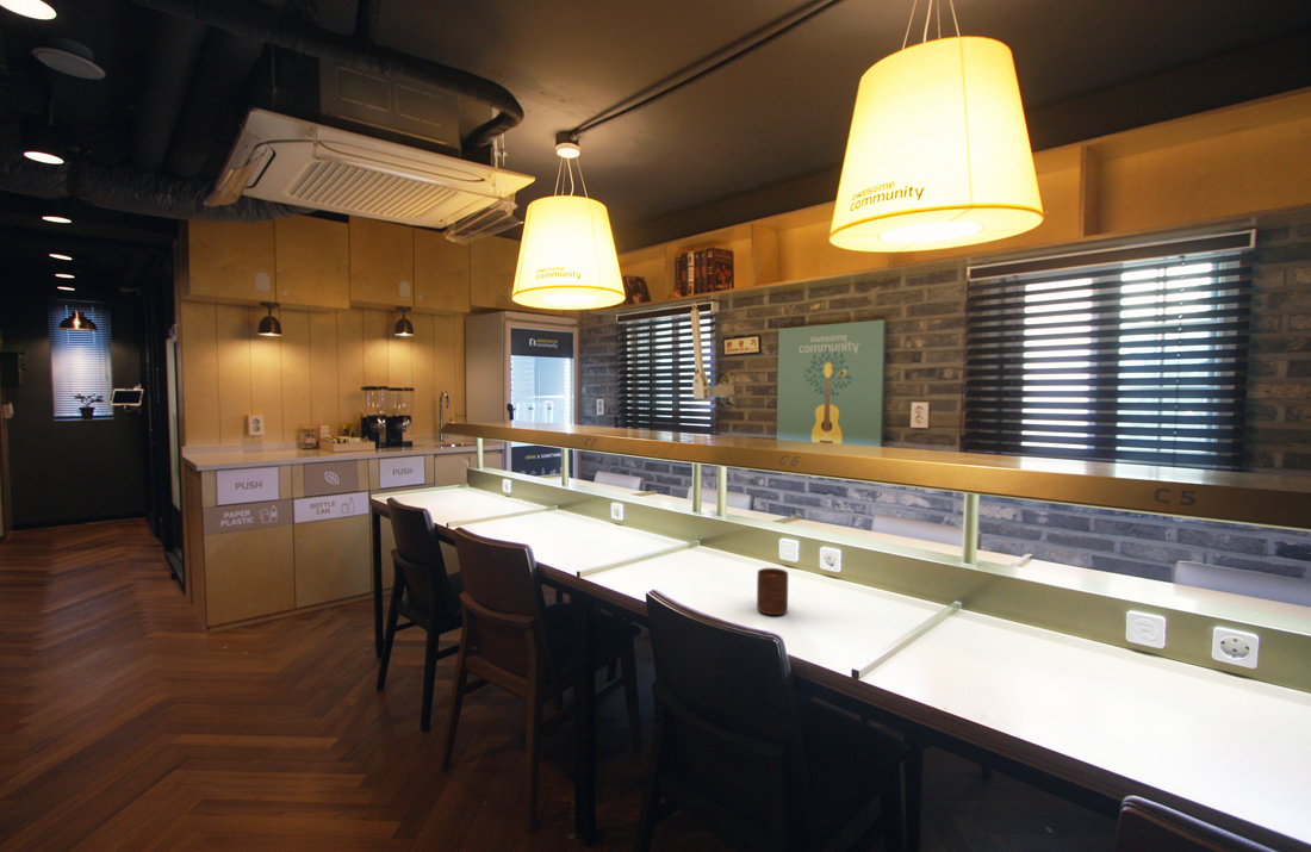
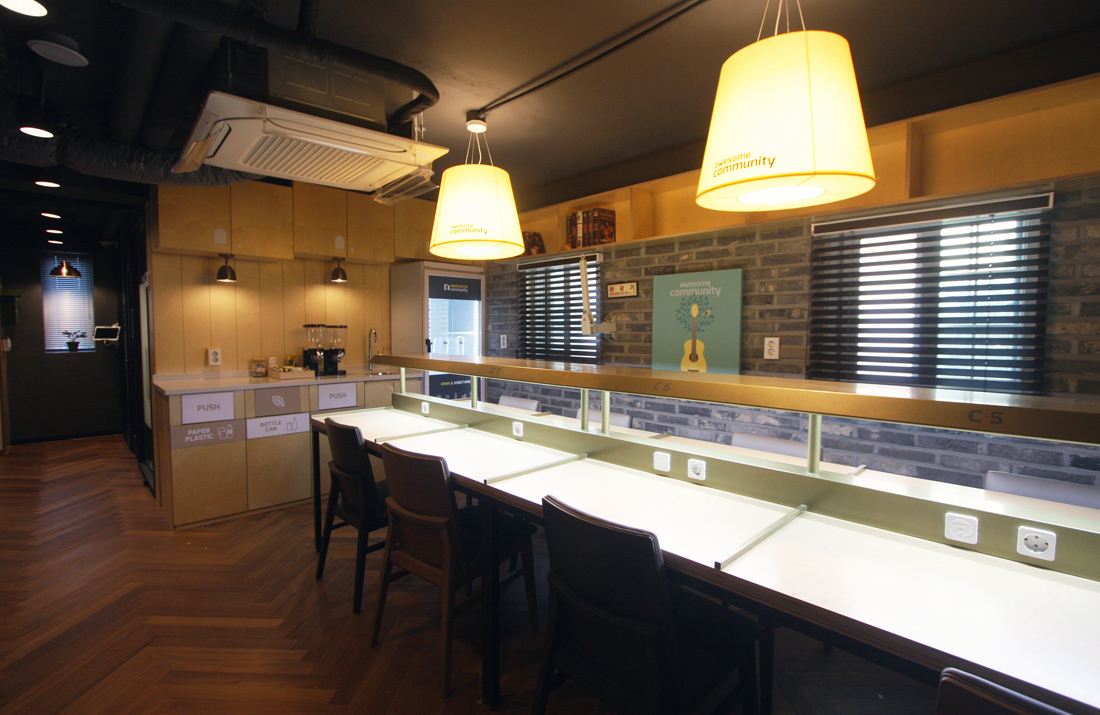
- cup [756,567,789,616]
